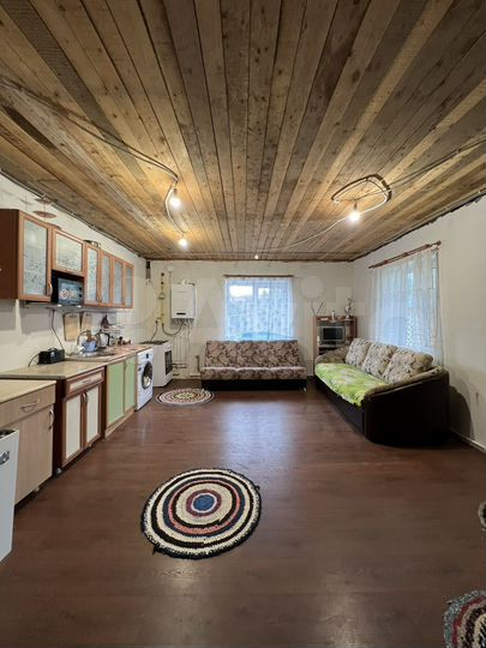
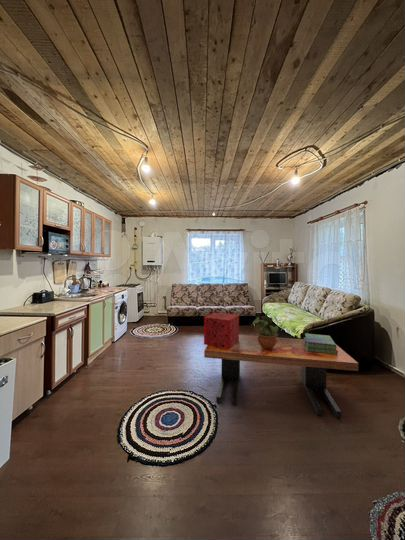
+ decorative box [203,312,240,349]
+ coffee table [203,334,359,419]
+ potted plant [251,312,280,349]
+ stack of books [303,332,338,355]
